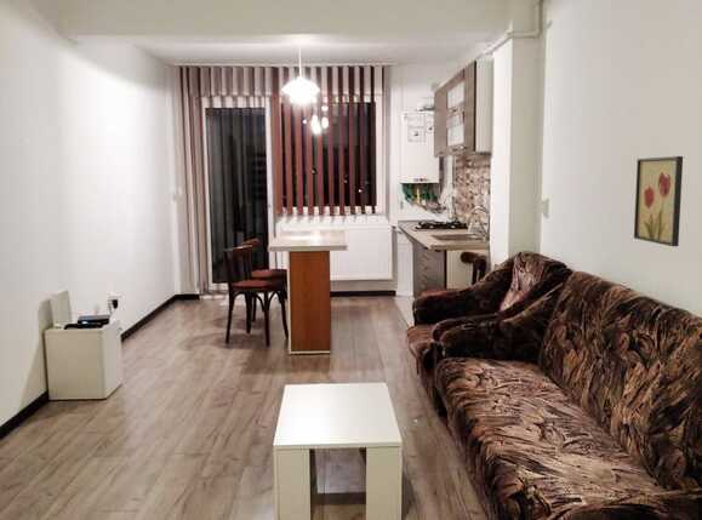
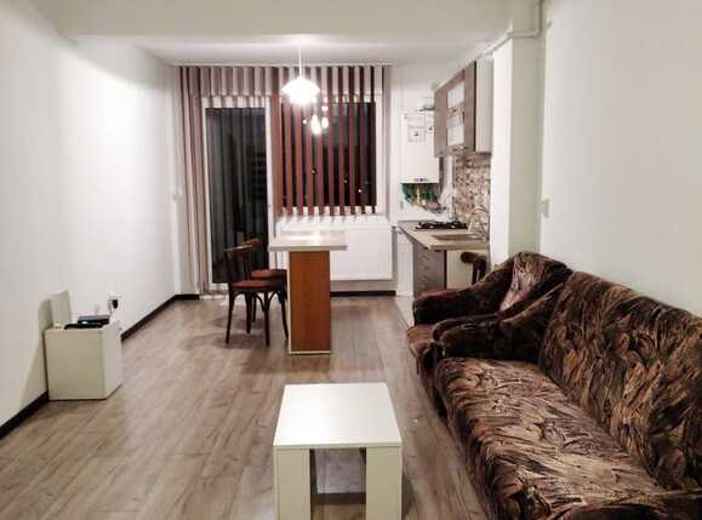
- wall art [633,155,684,247]
